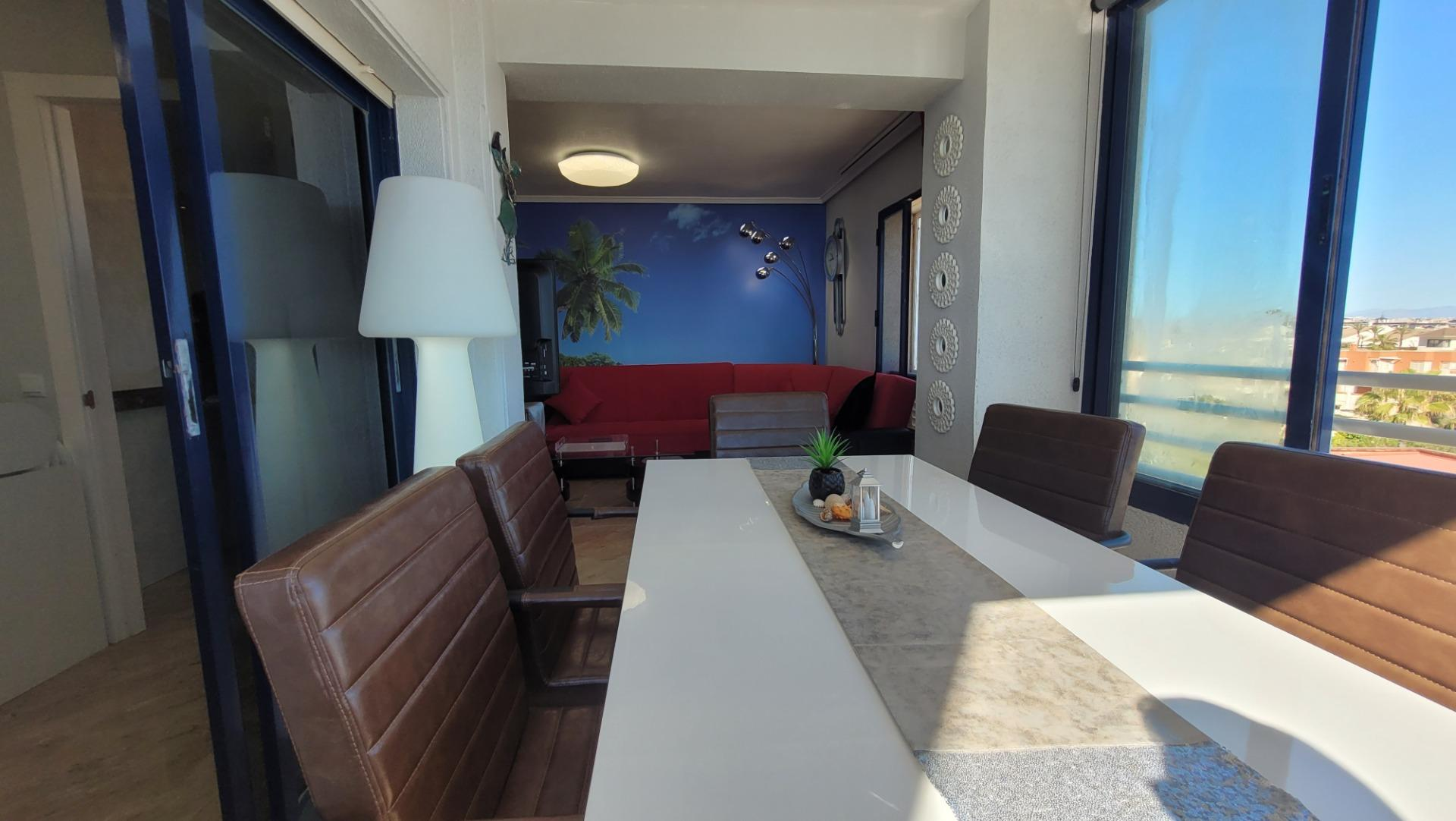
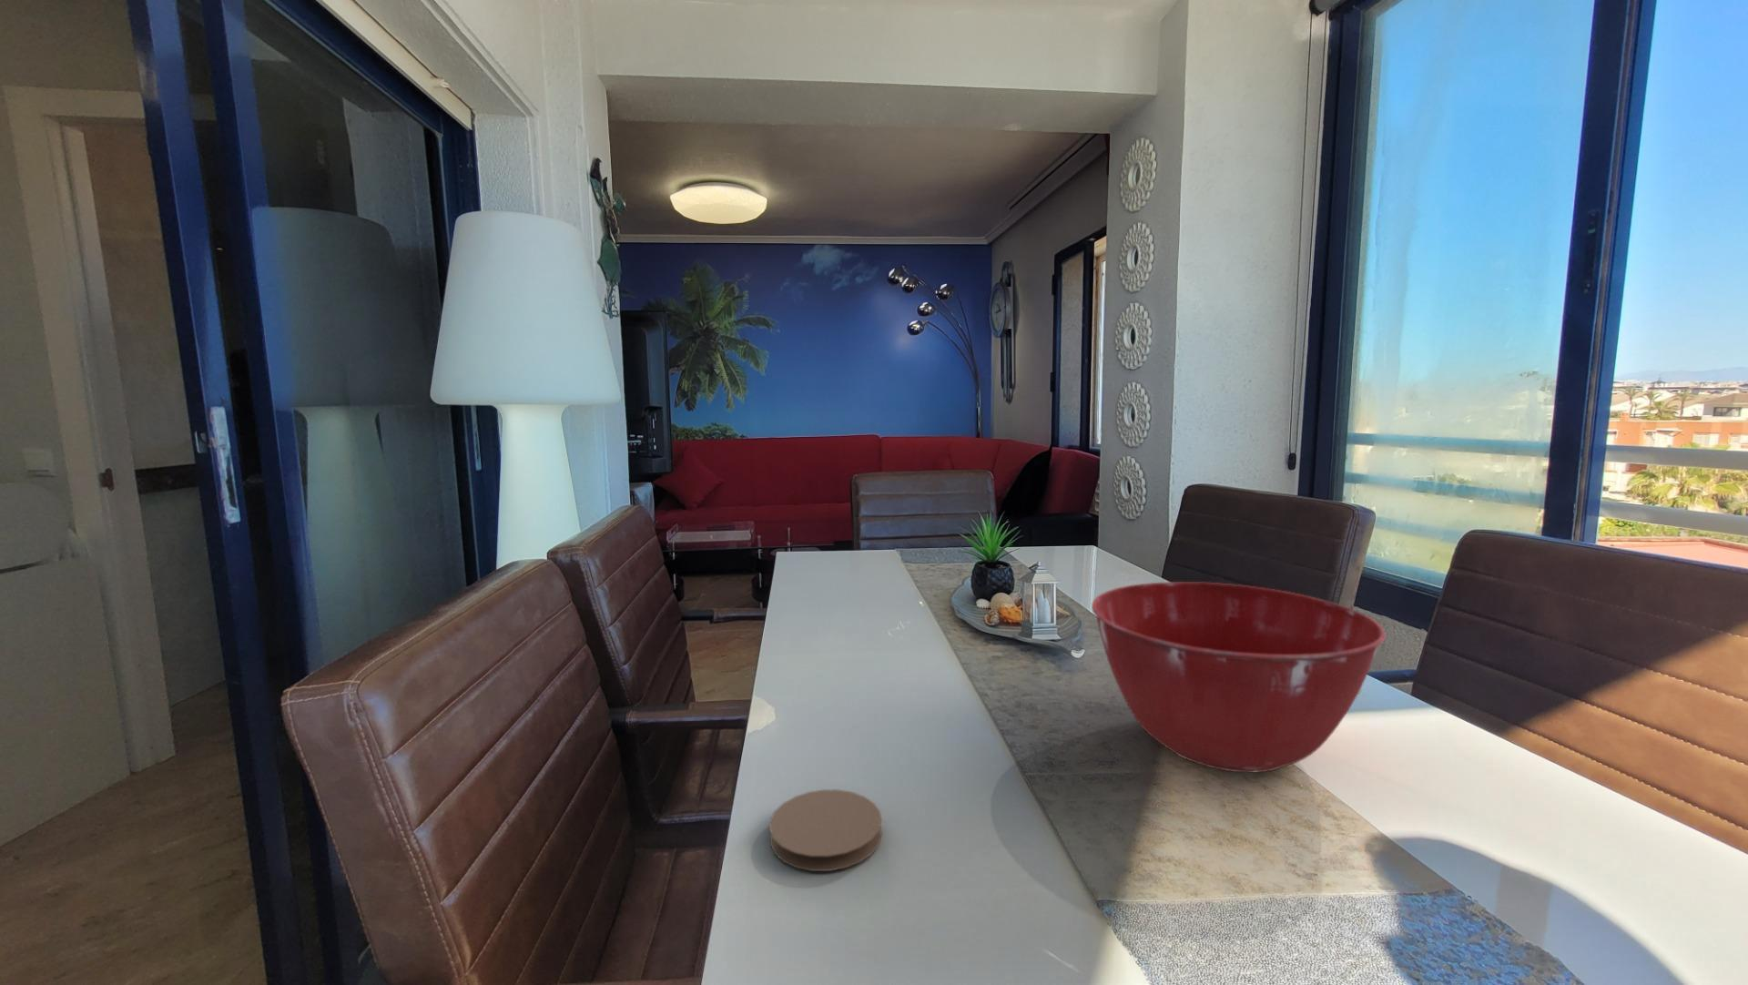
+ mixing bowl [1090,581,1387,774]
+ coaster [768,788,884,872]
